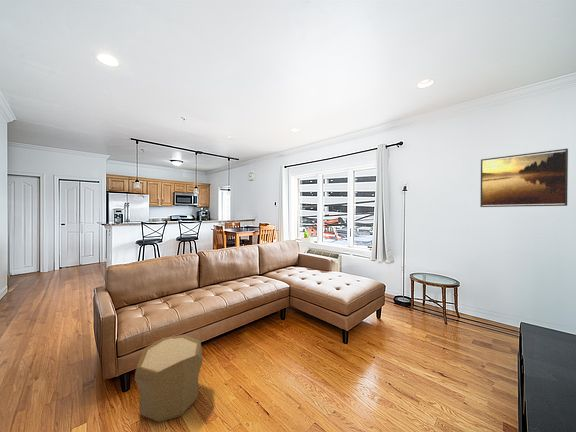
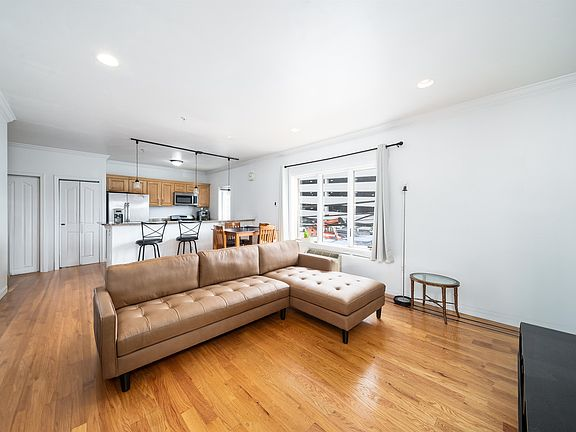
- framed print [479,147,569,208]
- pouf [133,334,203,423]
